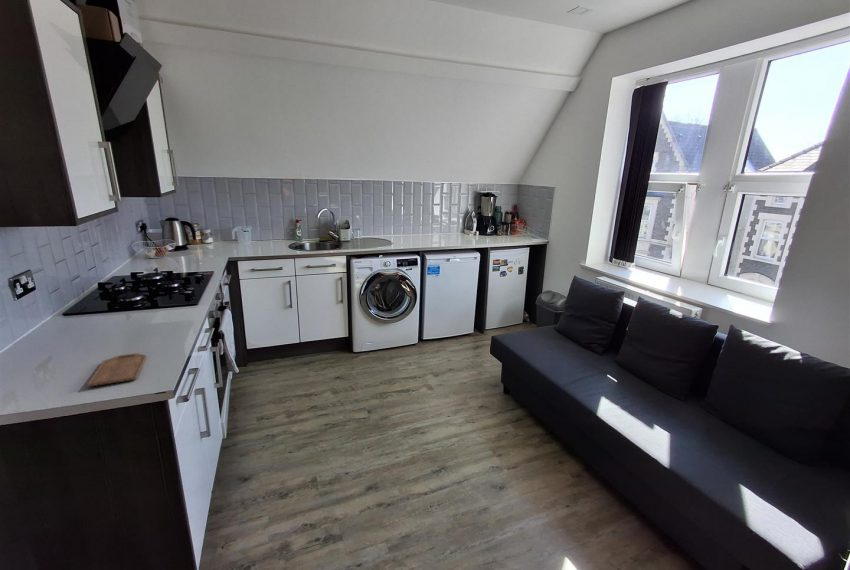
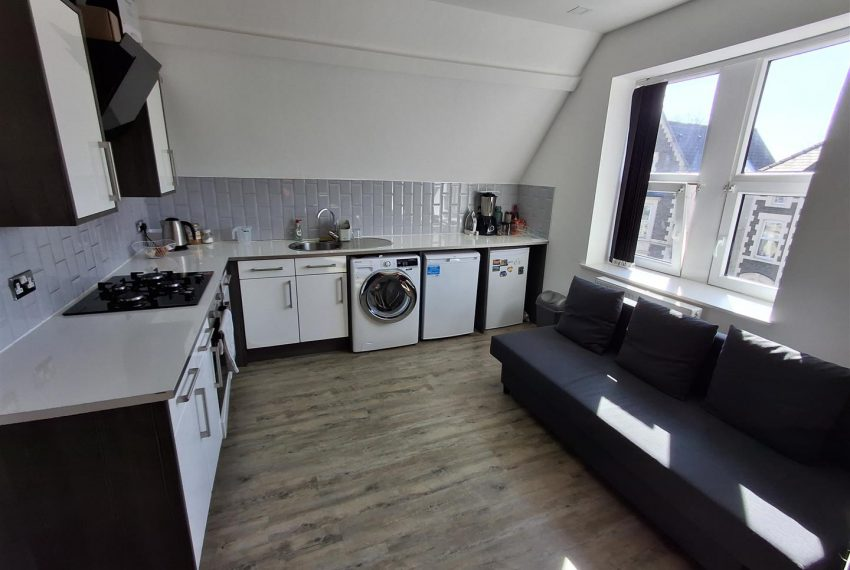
- cutting board [86,352,147,388]
